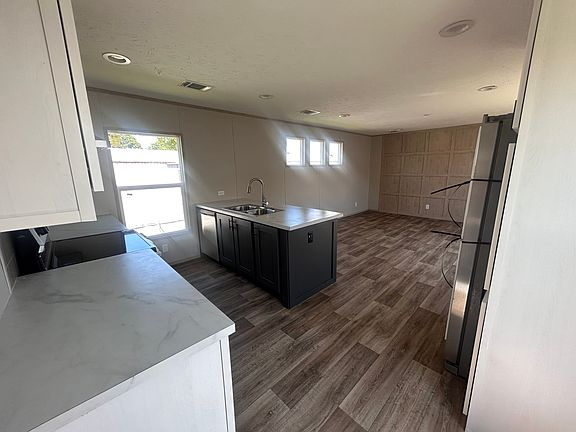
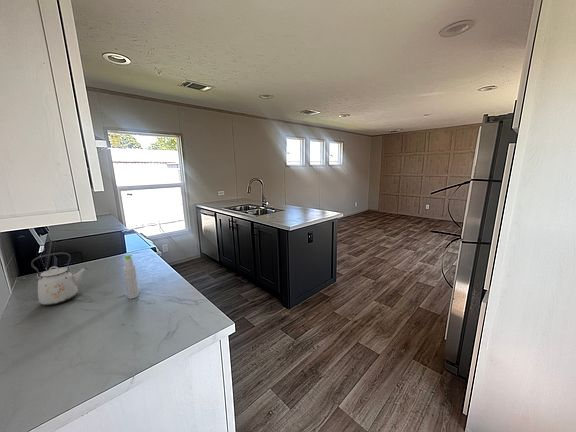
+ bottle [123,254,140,300]
+ kettle [30,252,89,306]
